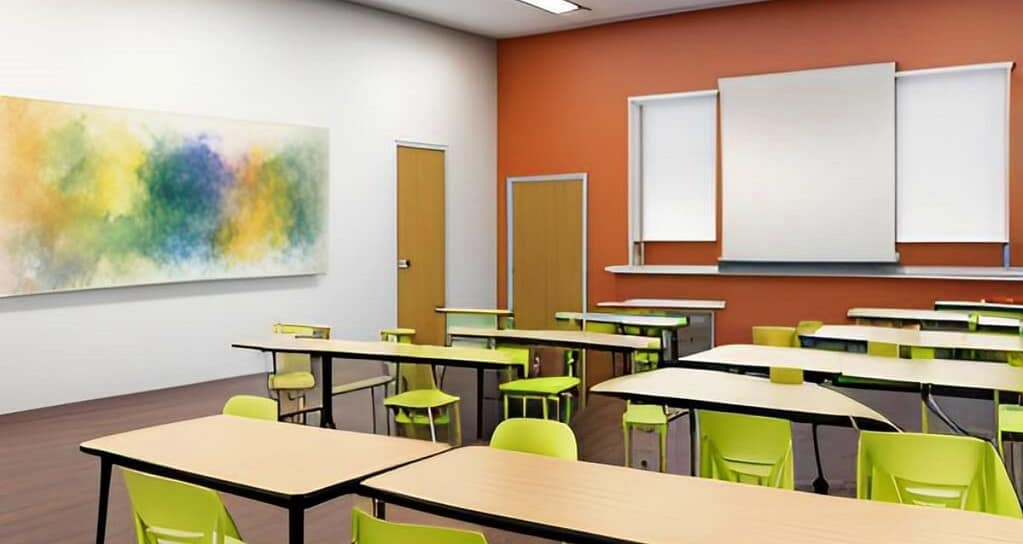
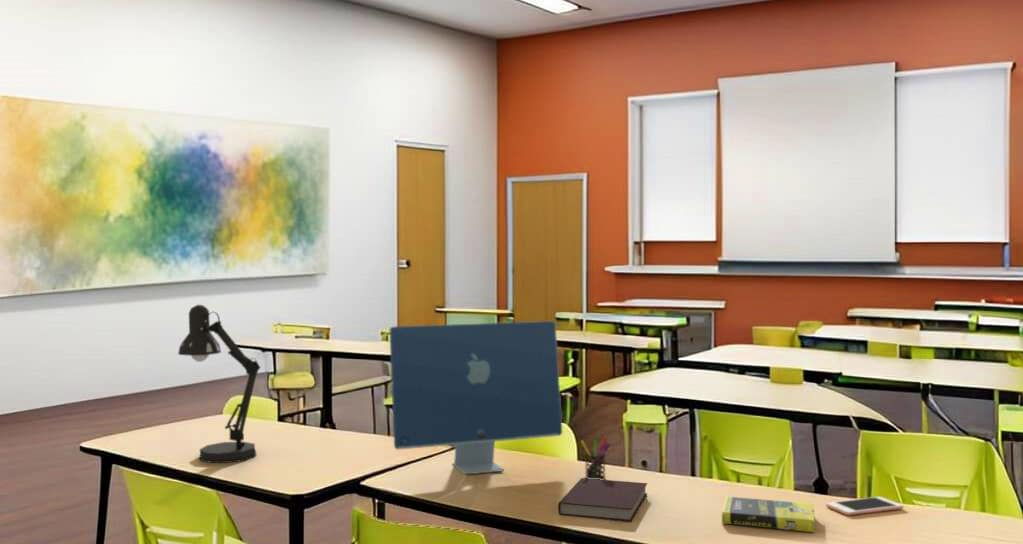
+ book [721,496,815,533]
+ computer monitor [389,320,563,476]
+ desk lamp [177,304,261,464]
+ pen holder [580,436,611,480]
+ cell phone [825,496,904,516]
+ notebook [557,477,648,522]
